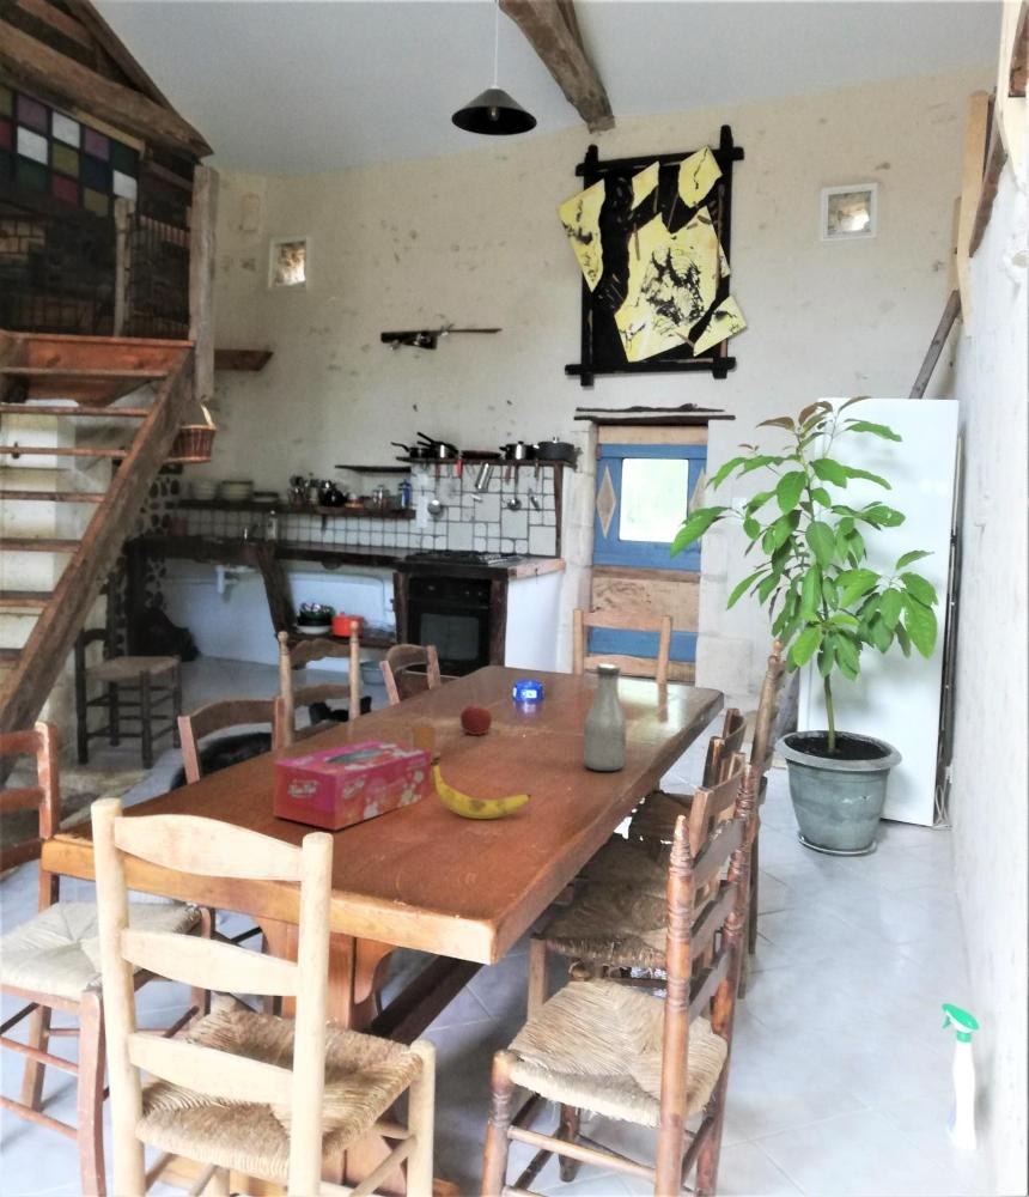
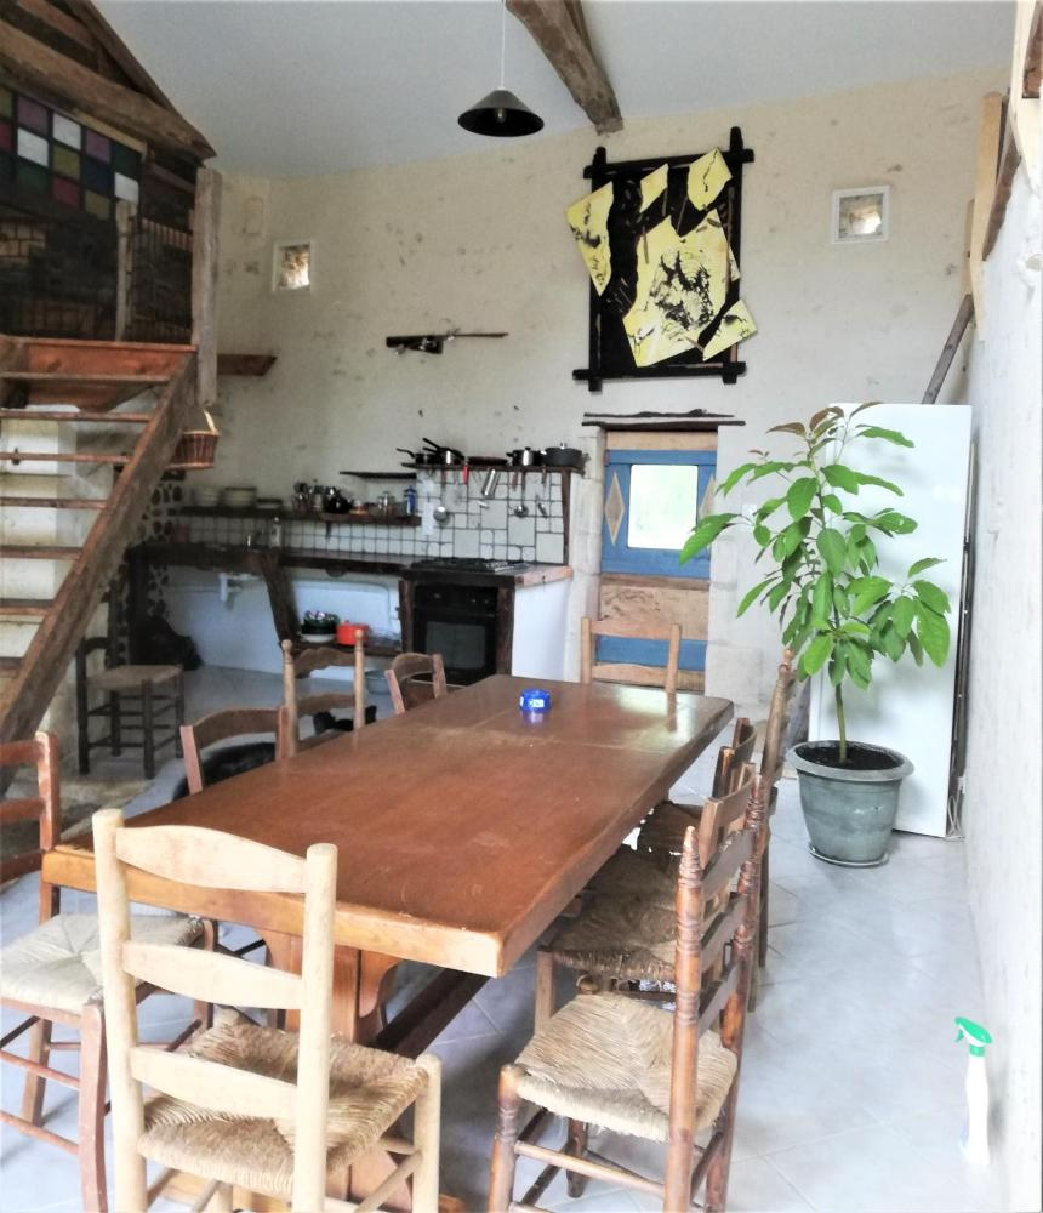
- candle [409,724,442,764]
- tissue box [273,739,432,832]
- banana [432,761,531,820]
- bottle [582,663,628,772]
- fruit [459,704,493,736]
